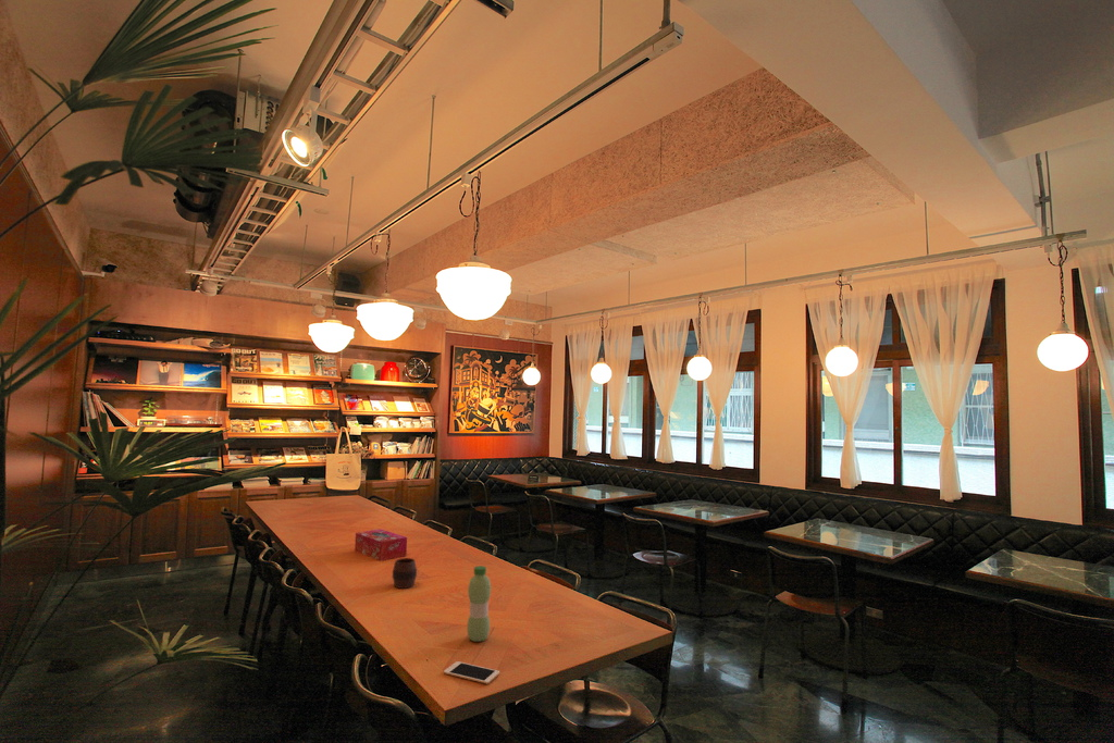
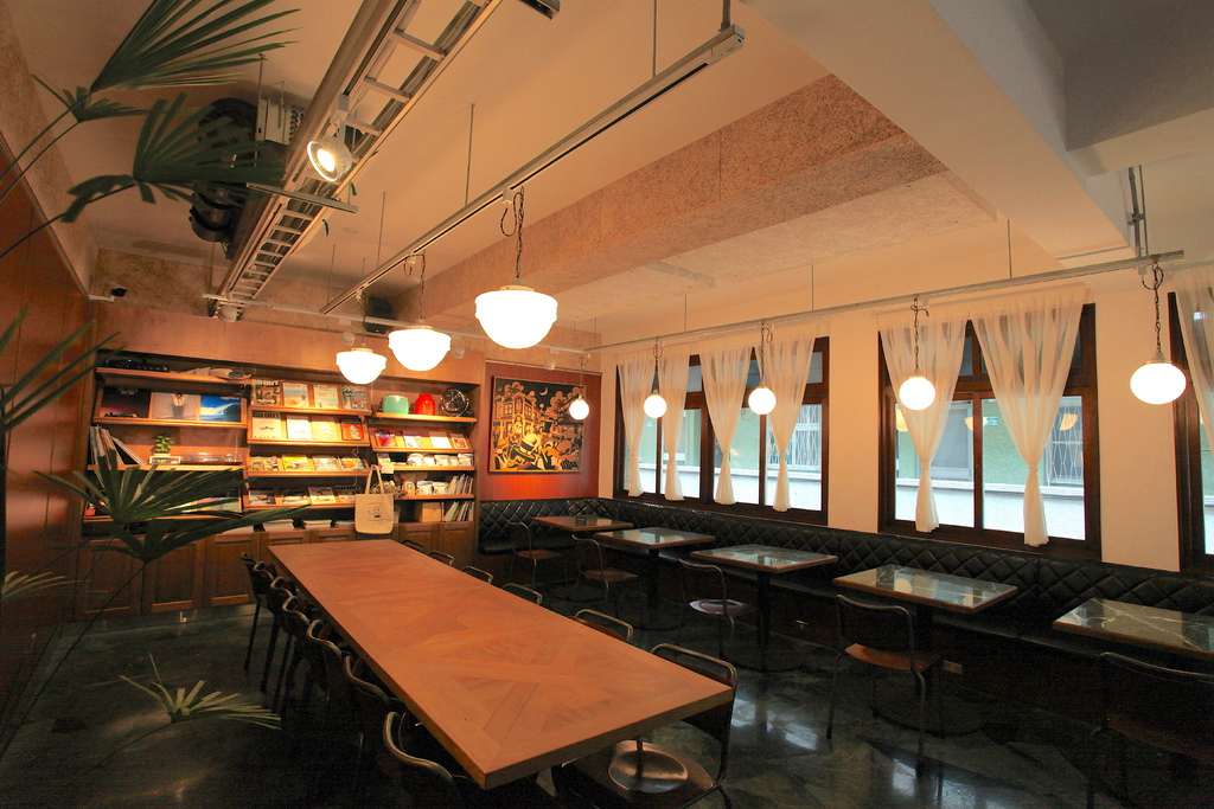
- cup [392,557,418,590]
- water bottle [466,565,492,643]
- cell phone [443,660,500,684]
- tissue box [354,528,408,562]
